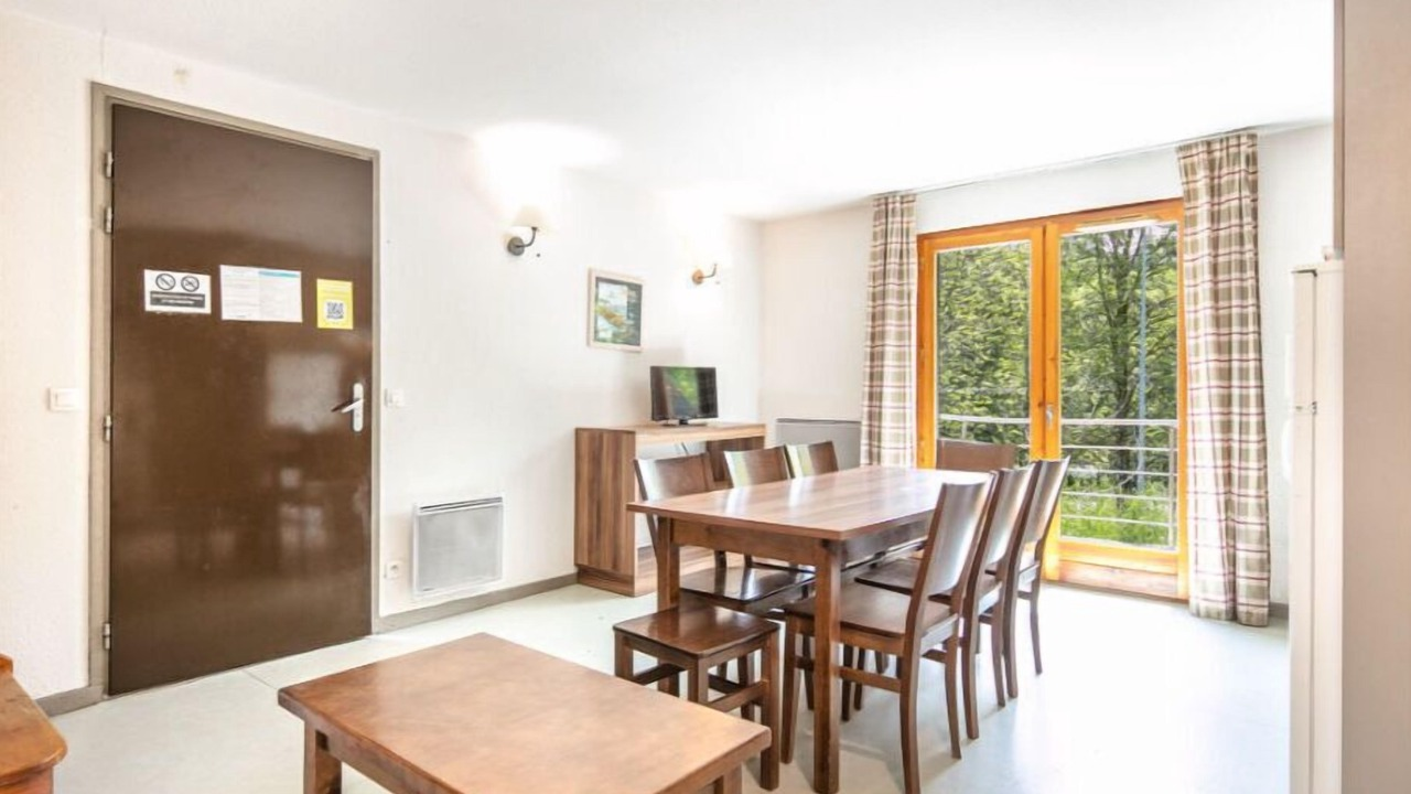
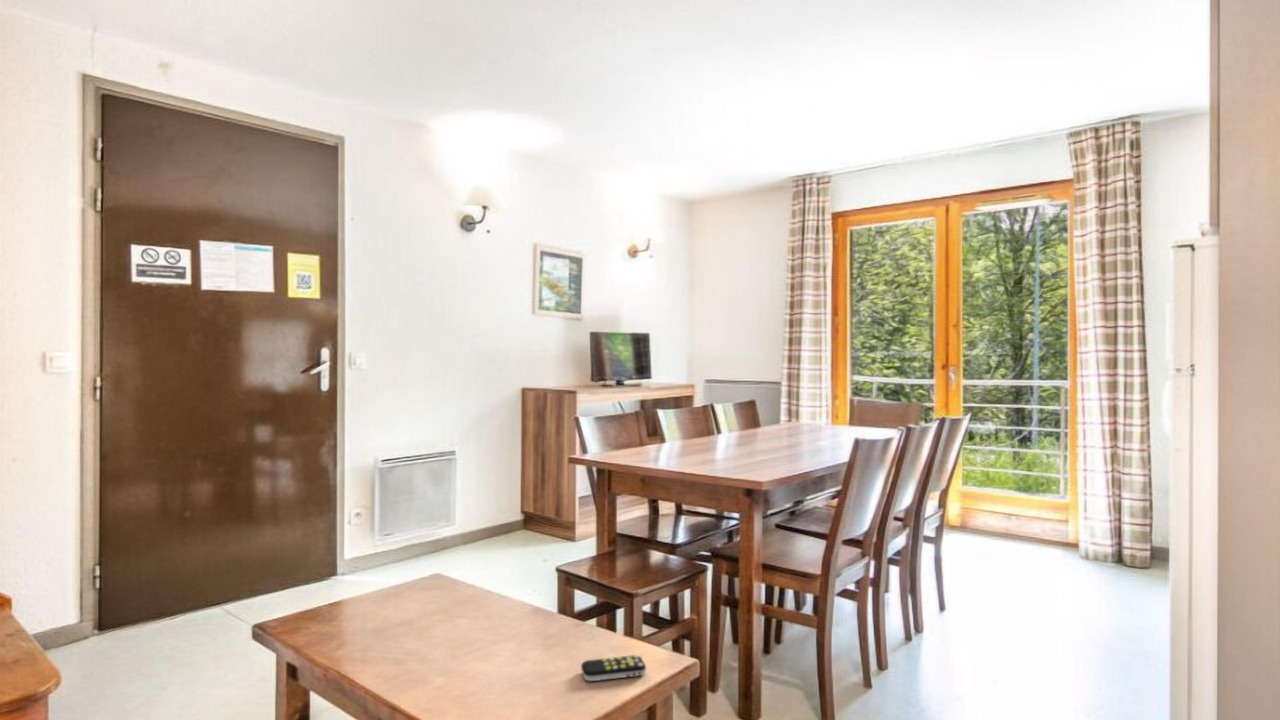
+ remote control [580,654,647,682]
